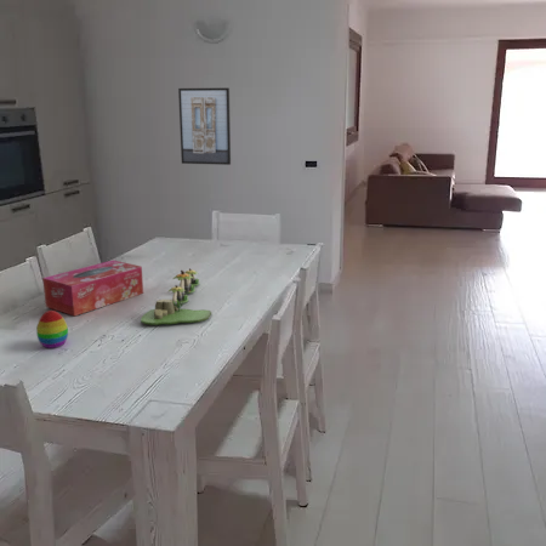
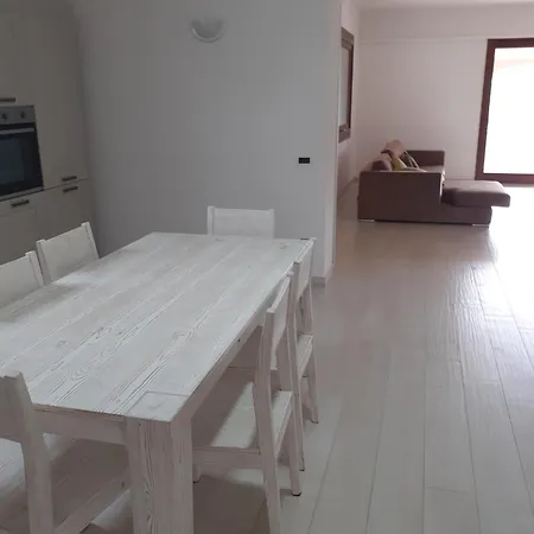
- tissue box [41,260,144,317]
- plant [140,267,212,326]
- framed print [177,86,232,166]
- decorative egg [35,309,69,349]
